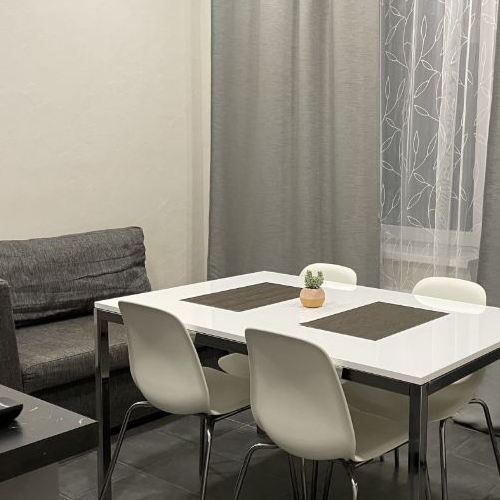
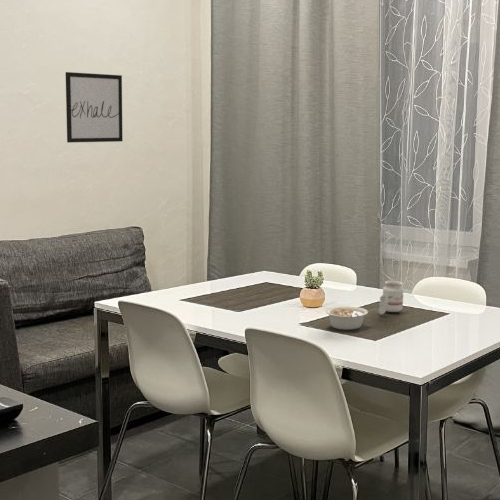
+ legume [325,305,378,331]
+ candle [377,280,404,316]
+ wall art [65,71,124,144]
